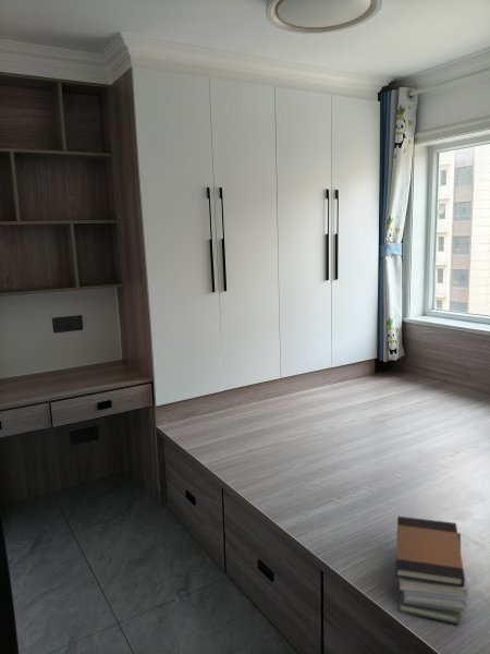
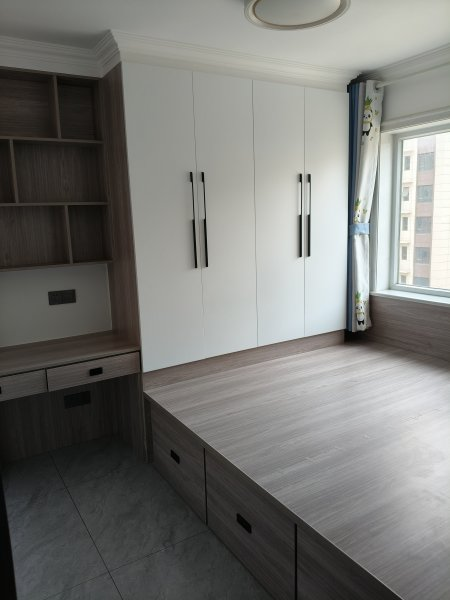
- book stack [394,516,469,626]
